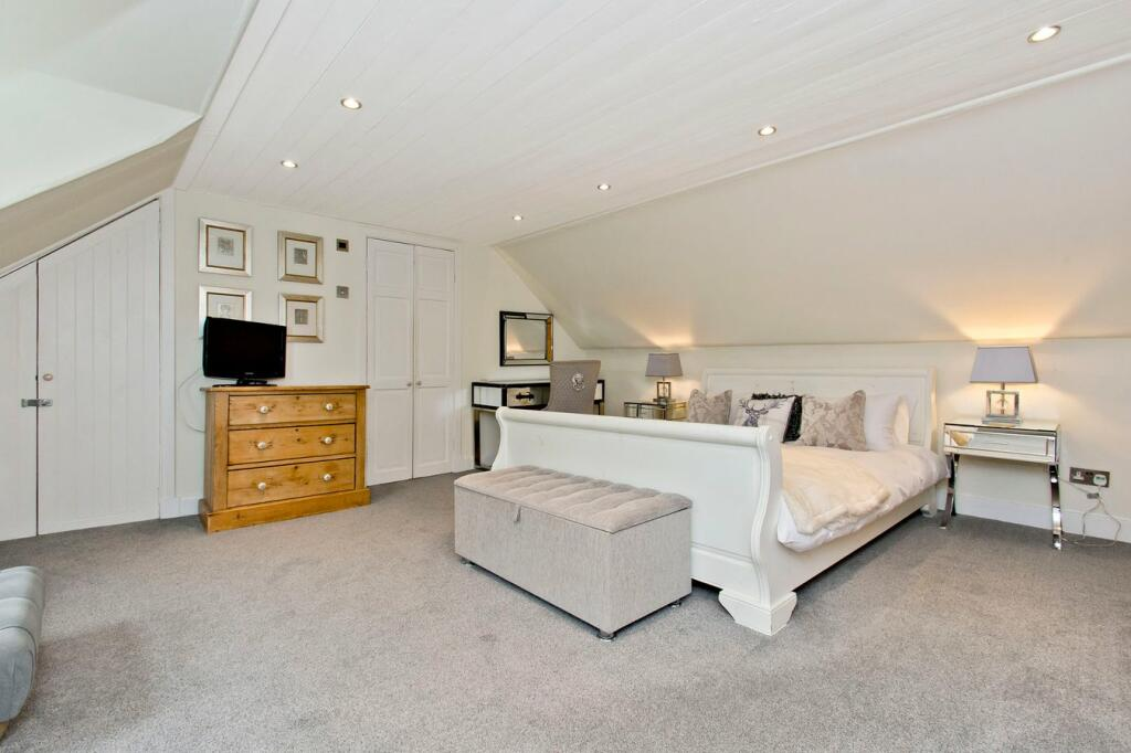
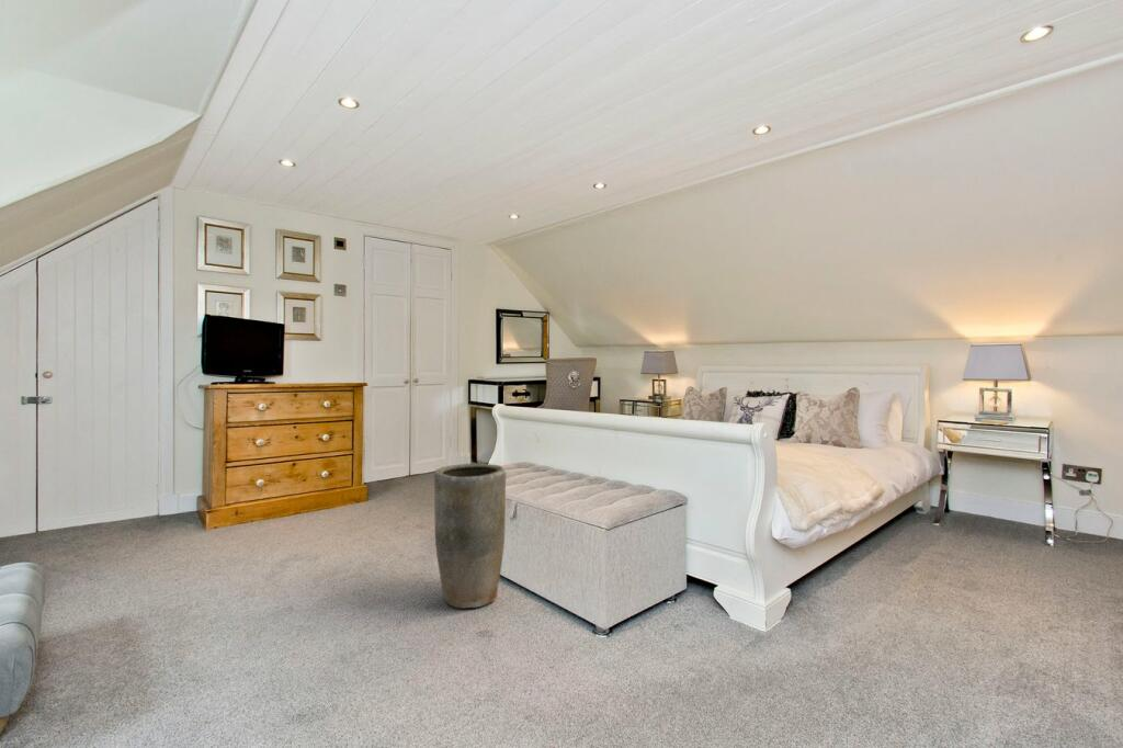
+ vase [433,463,508,610]
